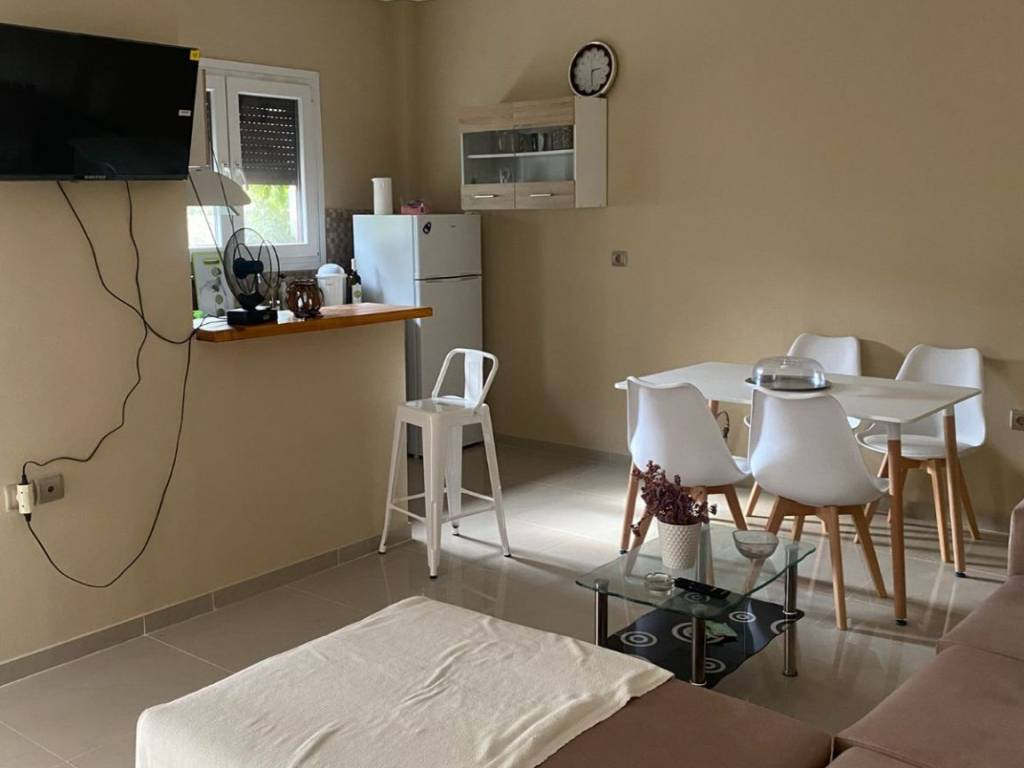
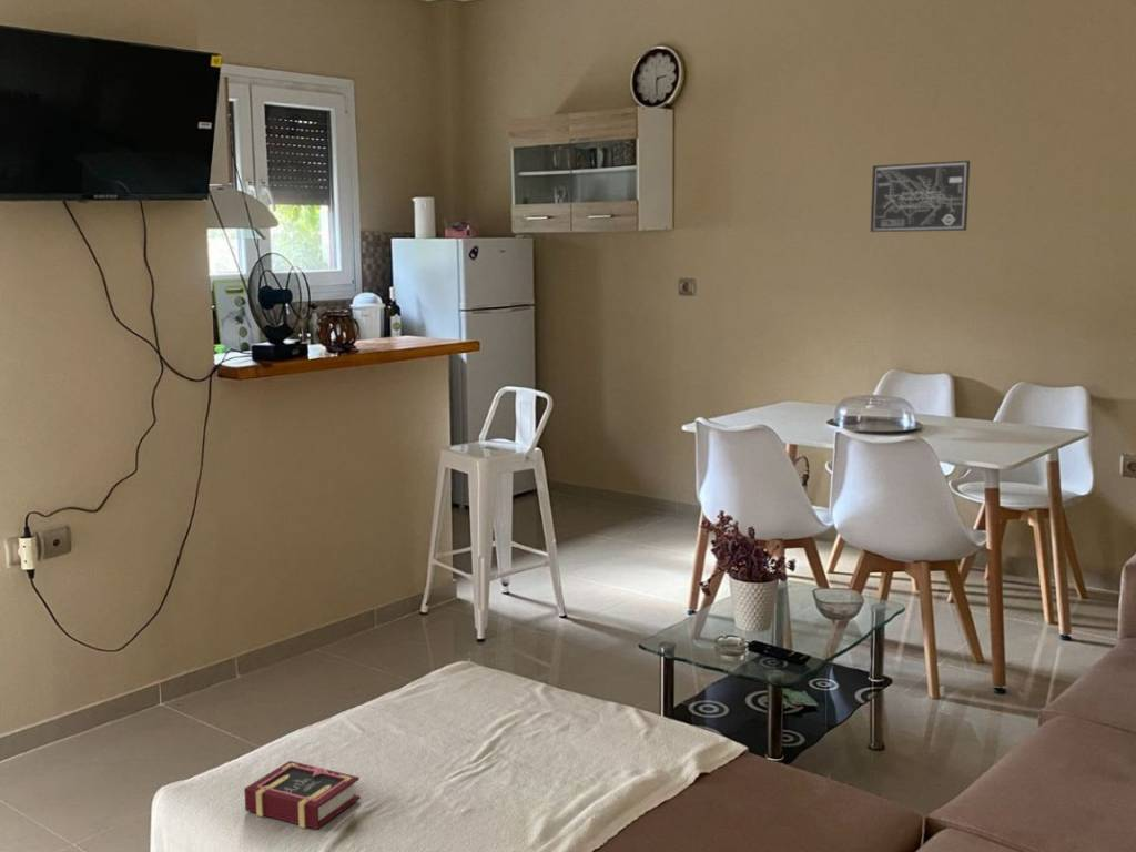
+ wall art [870,160,971,233]
+ book [243,760,361,831]
